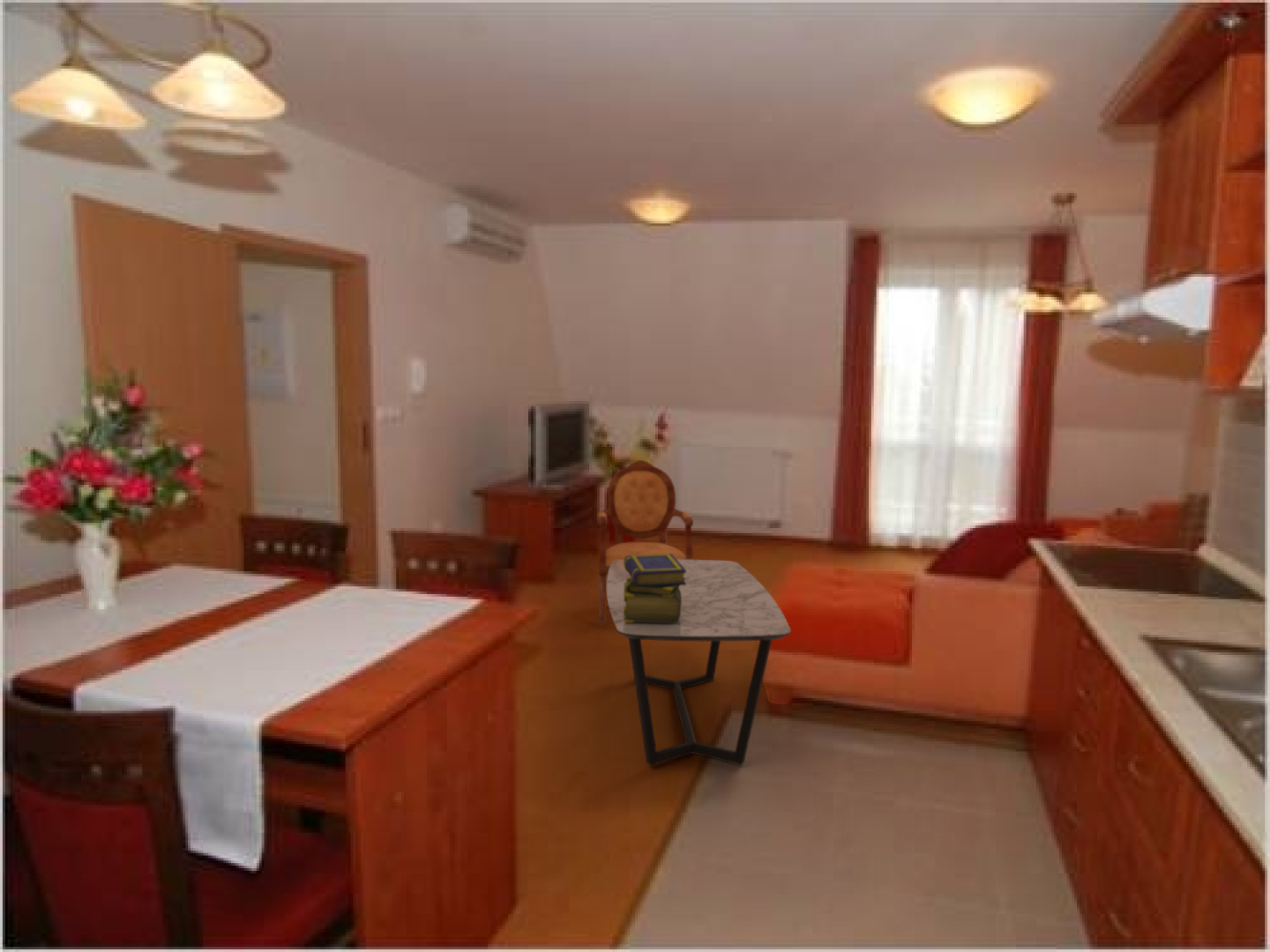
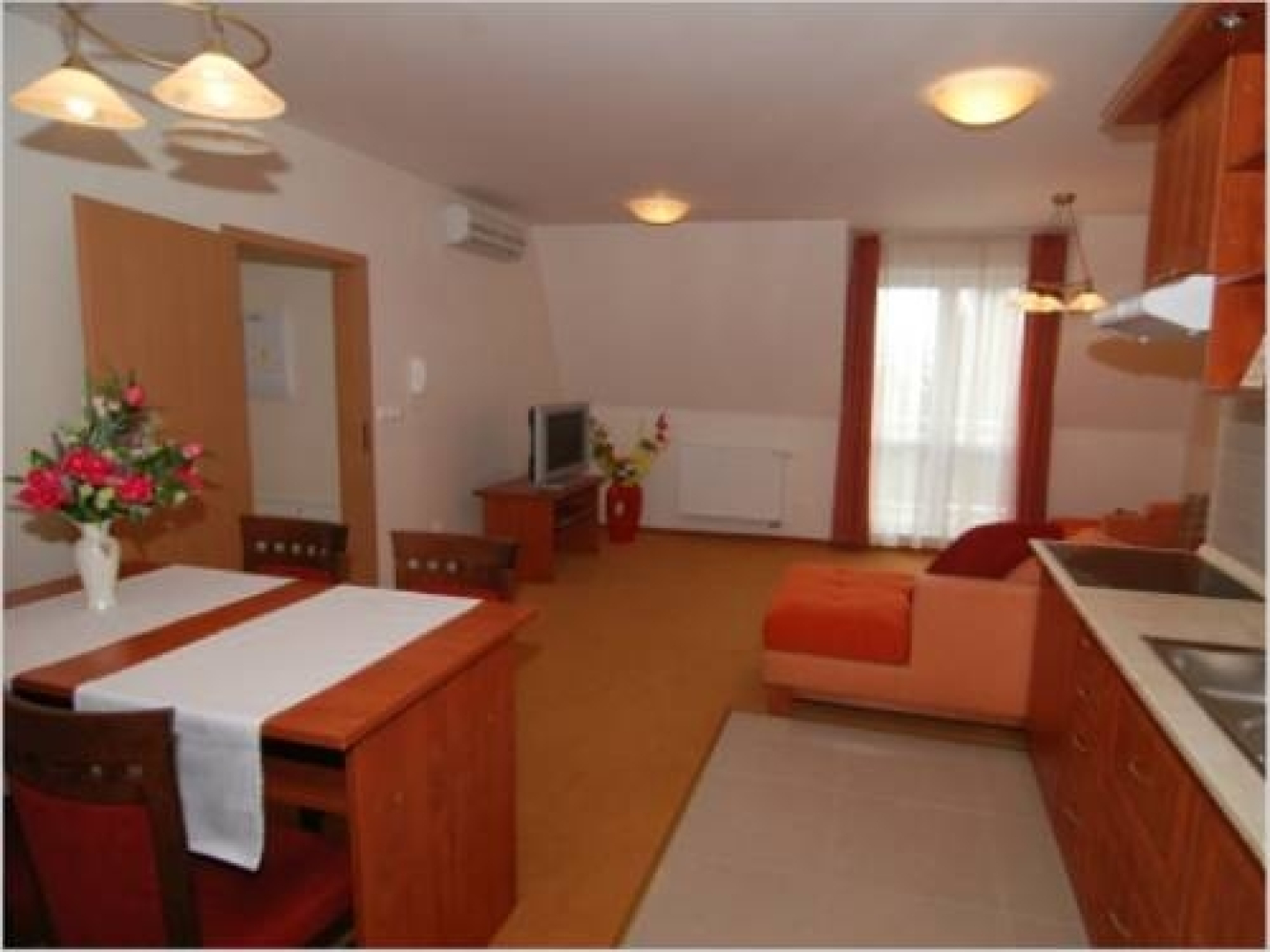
- stack of books [624,554,686,623]
- armchair [597,459,694,627]
- coffee table [606,559,792,766]
